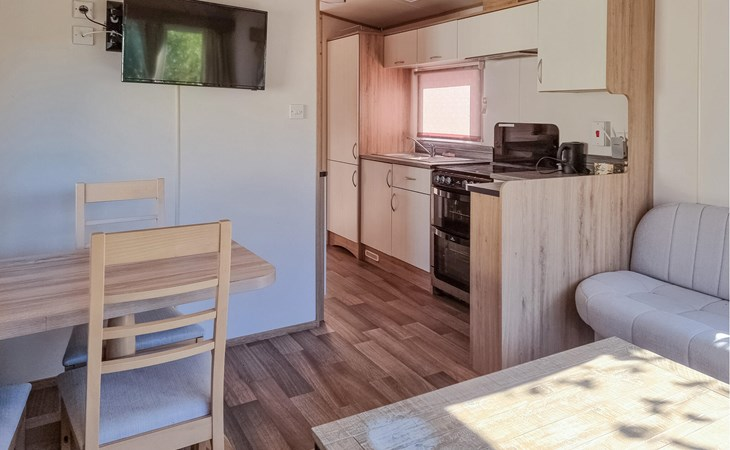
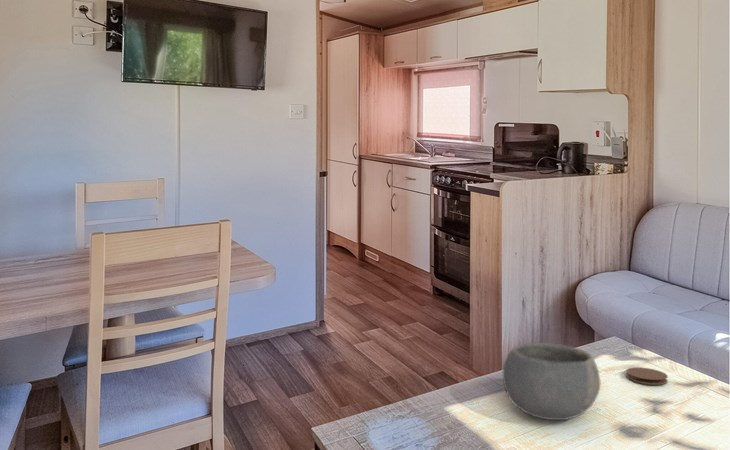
+ coaster [625,367,669,386]
+ bowl [502,342,601,421]
